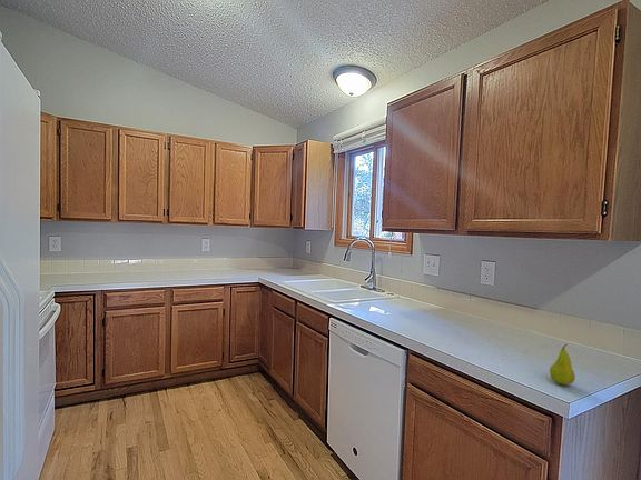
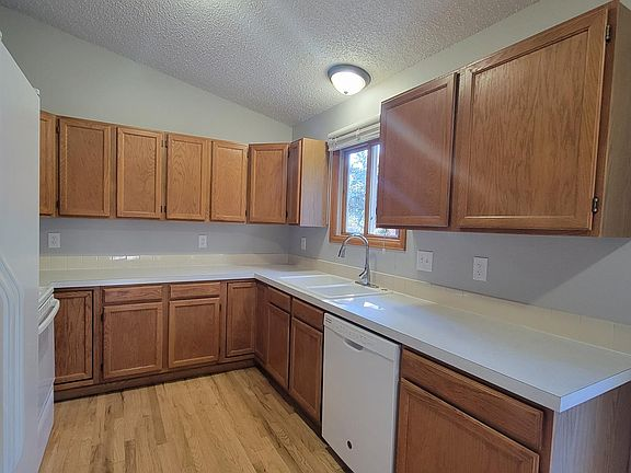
- fruit [549,343,576,387]
